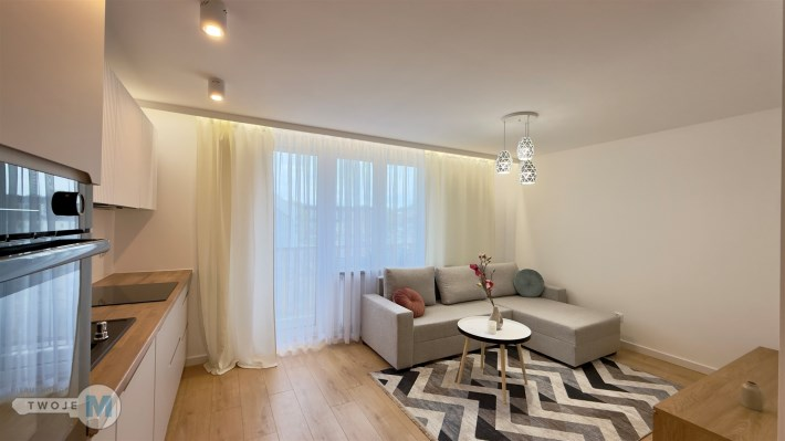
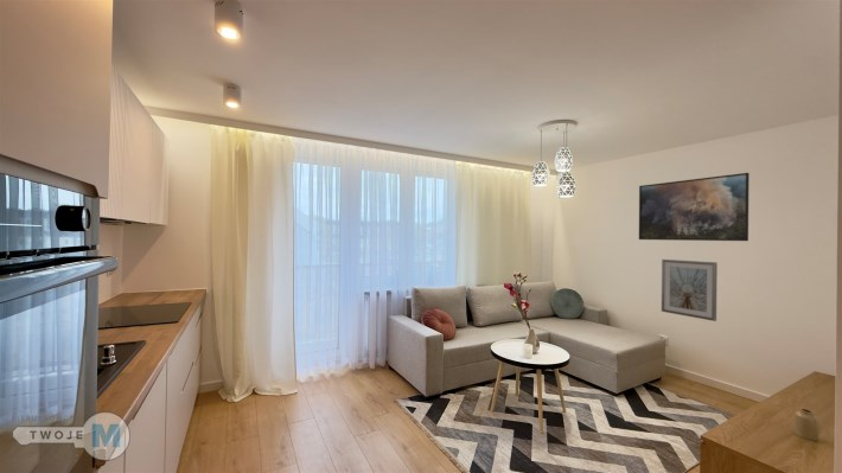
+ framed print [638,172,751,242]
+ picture frame [661,258,719,322]
